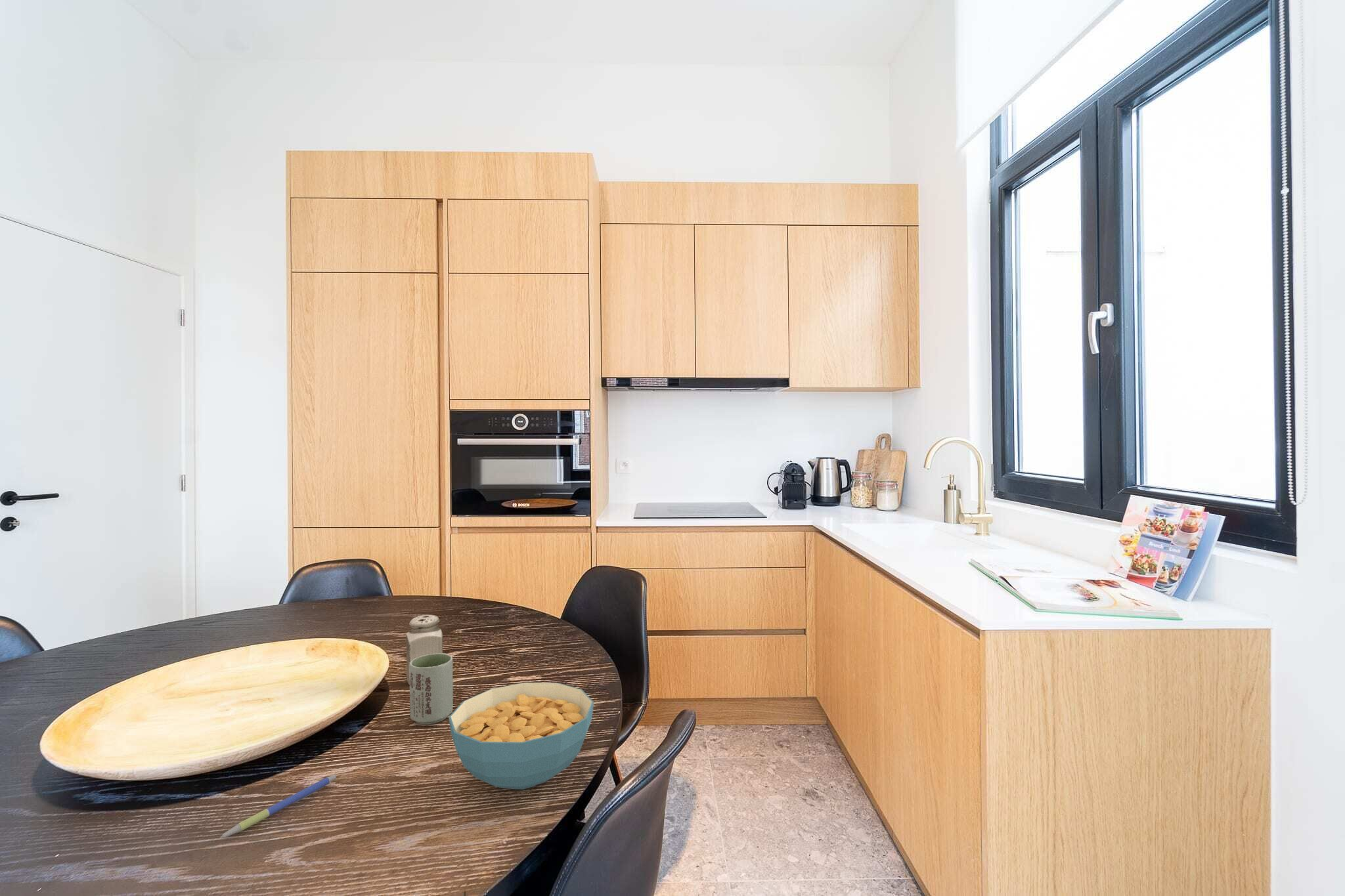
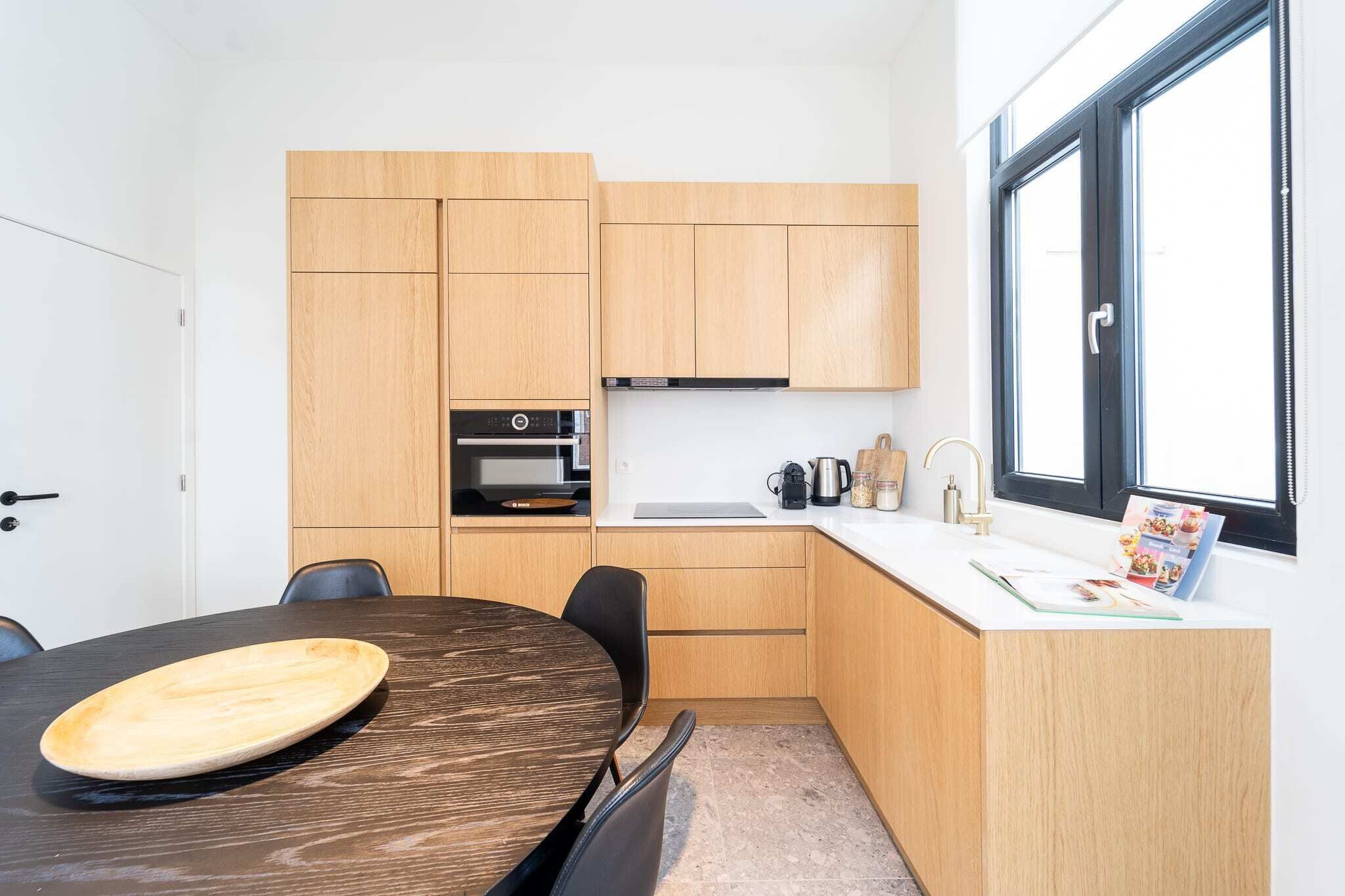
- salt shaker [405,614,443,685]
- cereal bowl [448,682,594,790]
- pen [219,774,337,839]
- cup [409,652,454,725]
